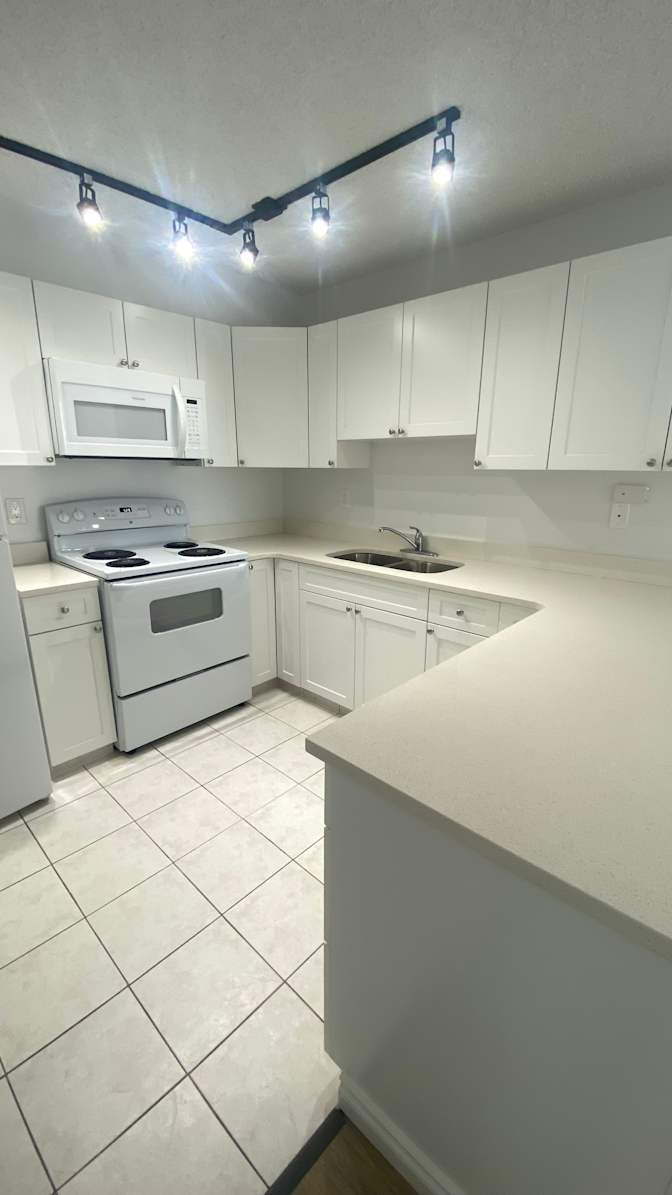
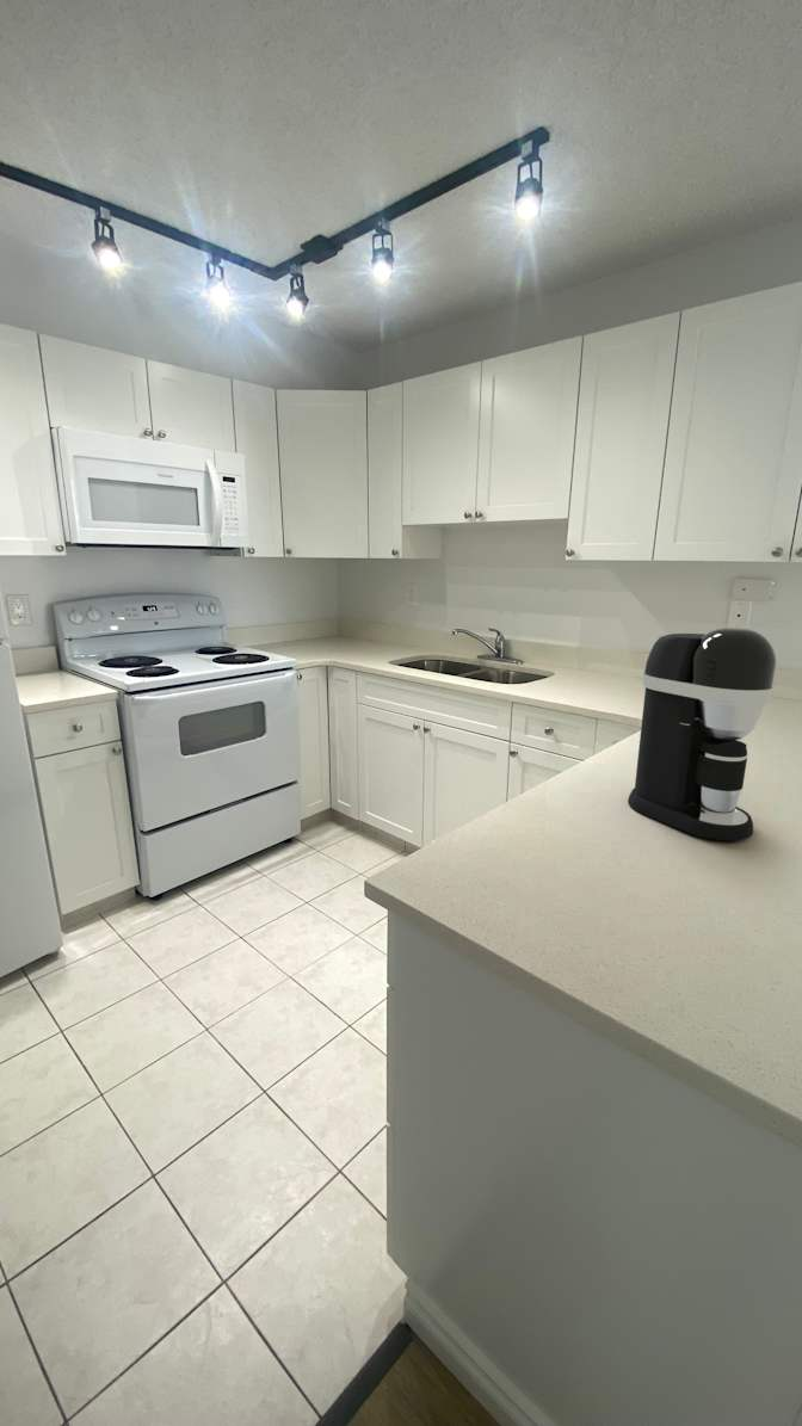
+ coffee maker [627,626,777,841]
